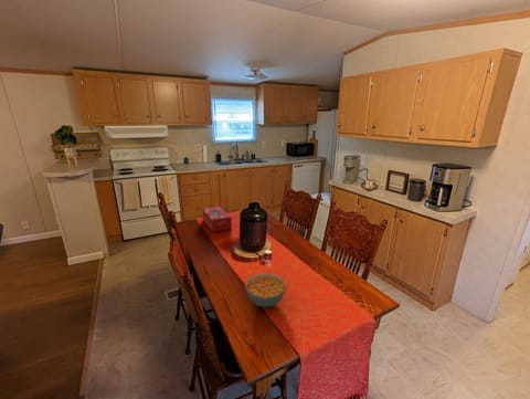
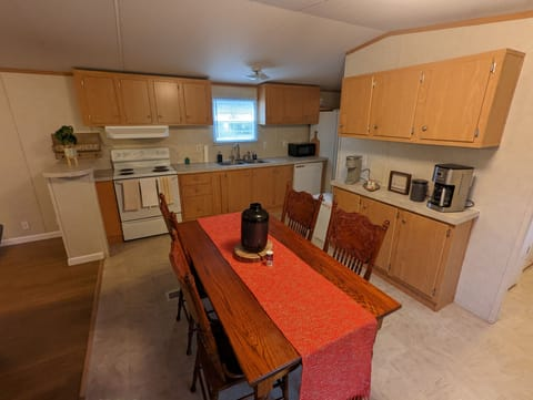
- tissue box [202,206,233,233]
- cereal bowl [244,272,287,308]
